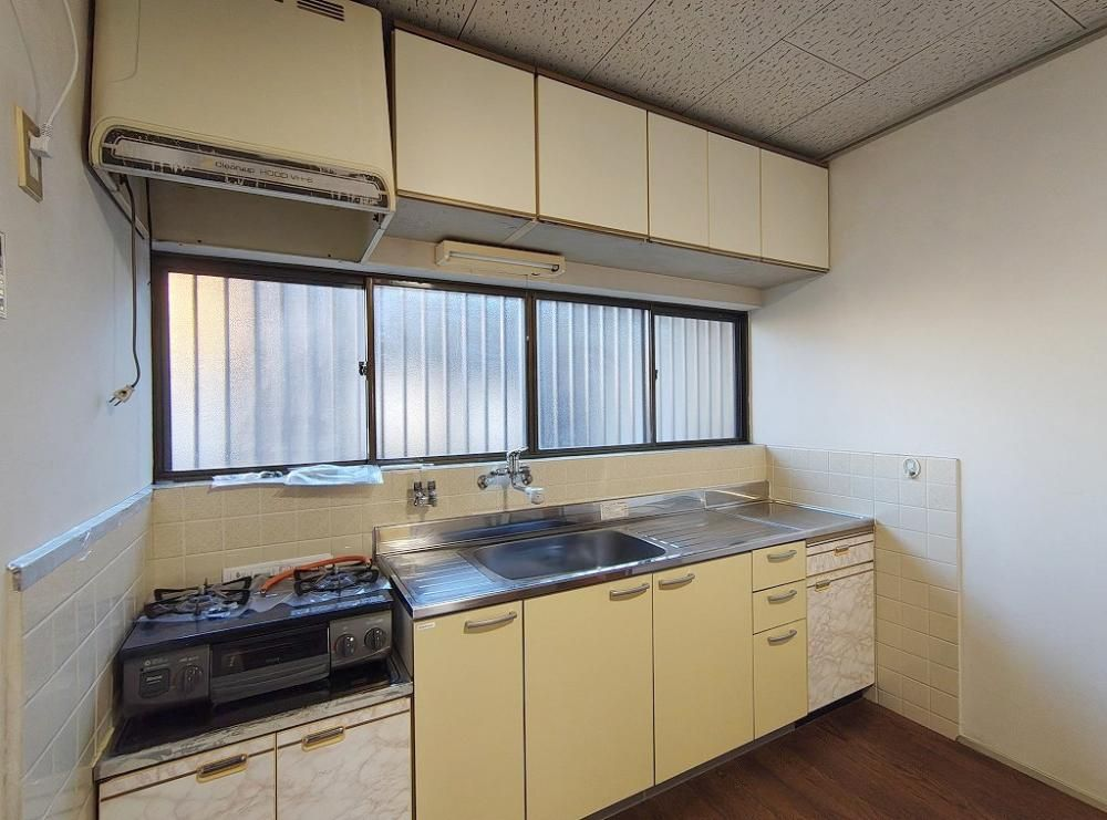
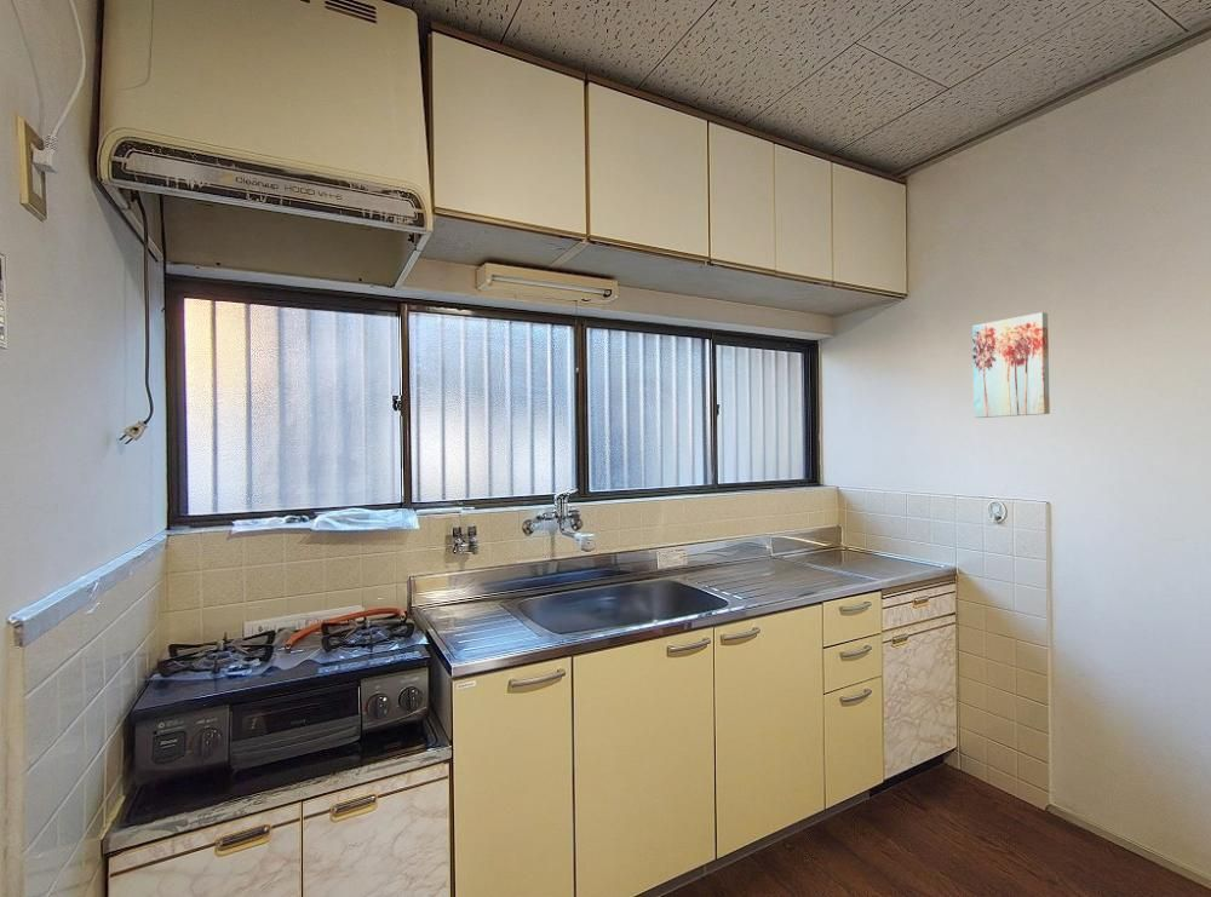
+ wall art [971,311,1051,419]
